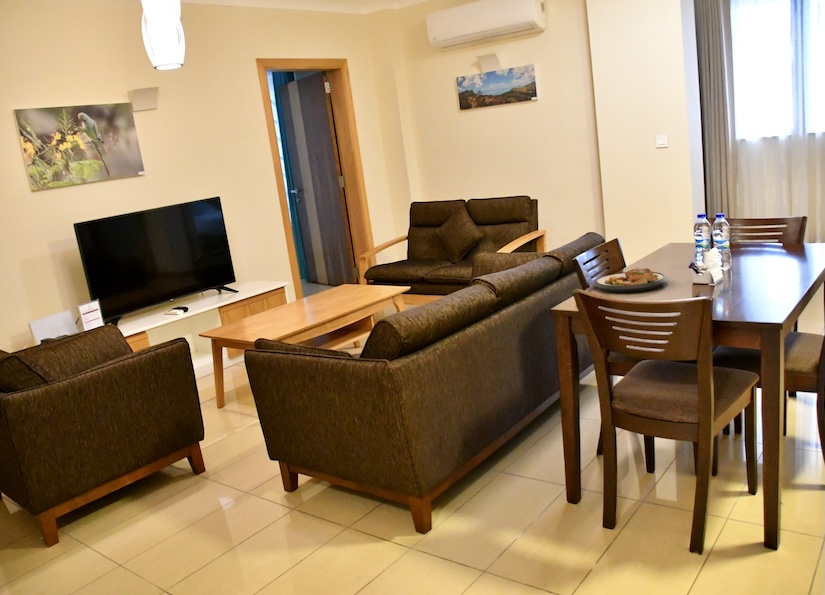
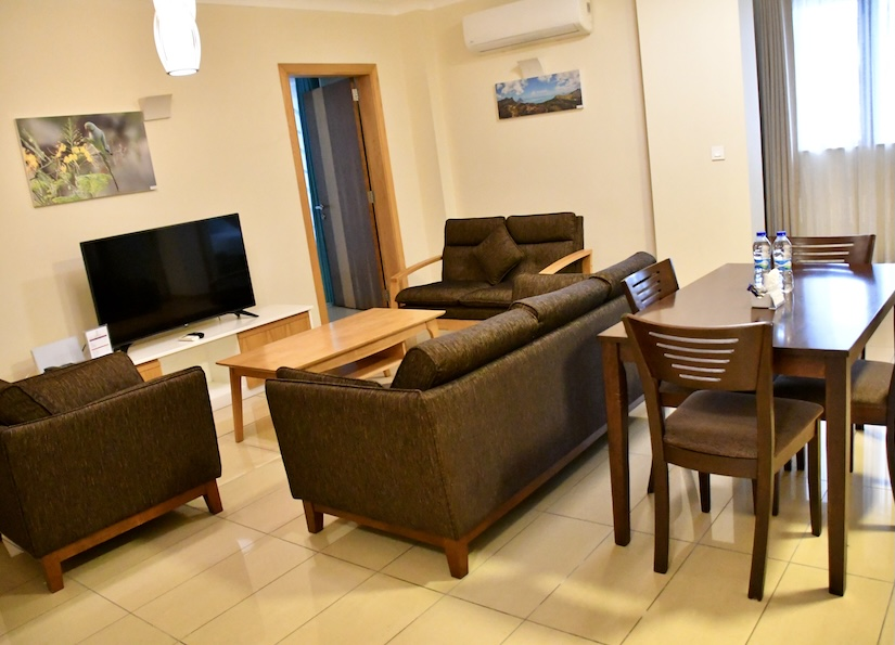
- plate [593,267,669,293]
